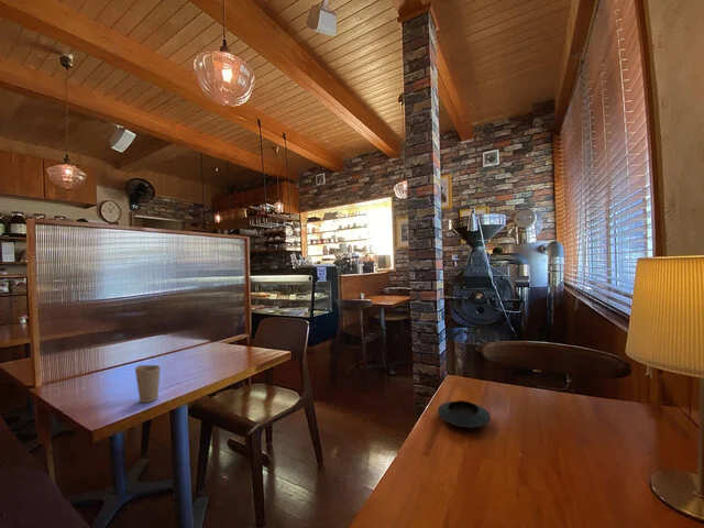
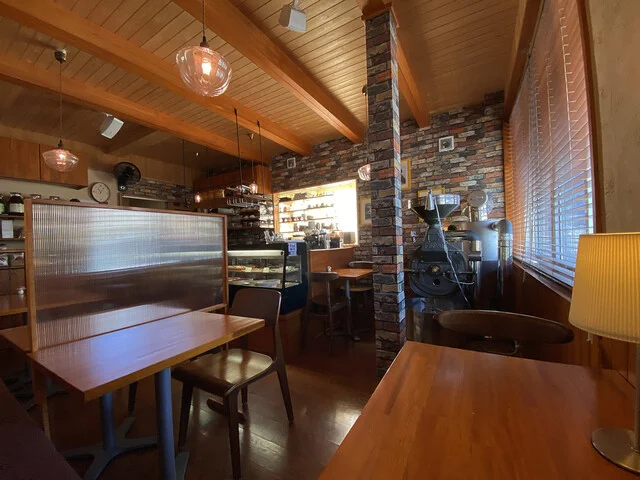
- saucer [437,399,492,429]
- cup [134,364,162,404]
